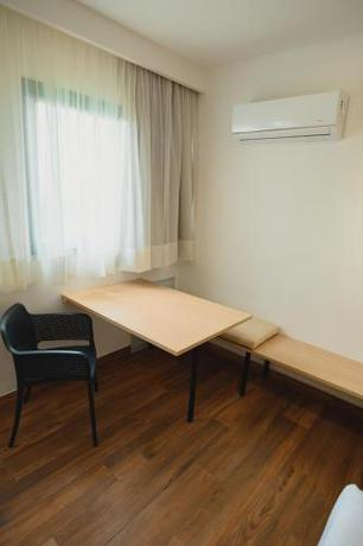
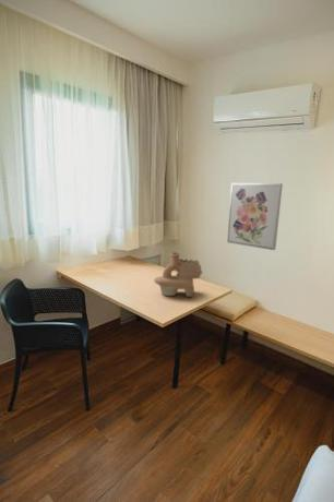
+ wall art [226,182,284,251]
+ decorative vase [153,251,203,298]
